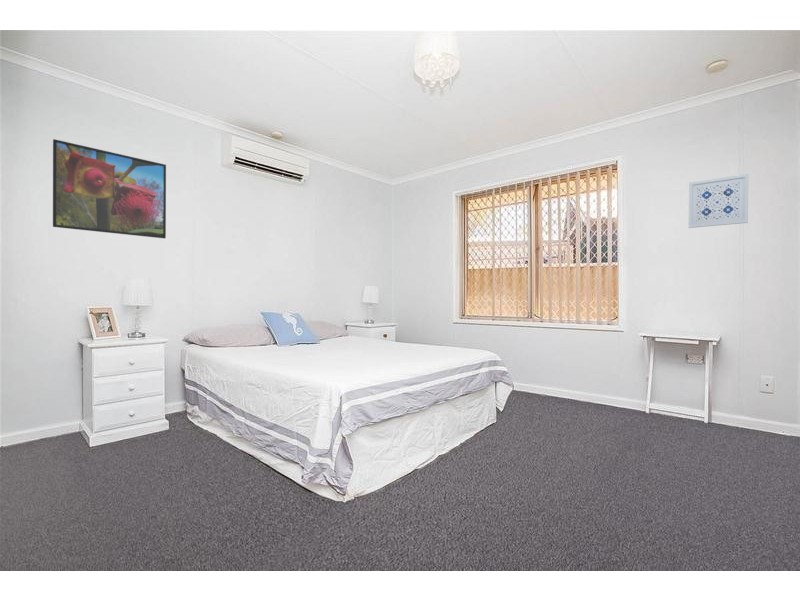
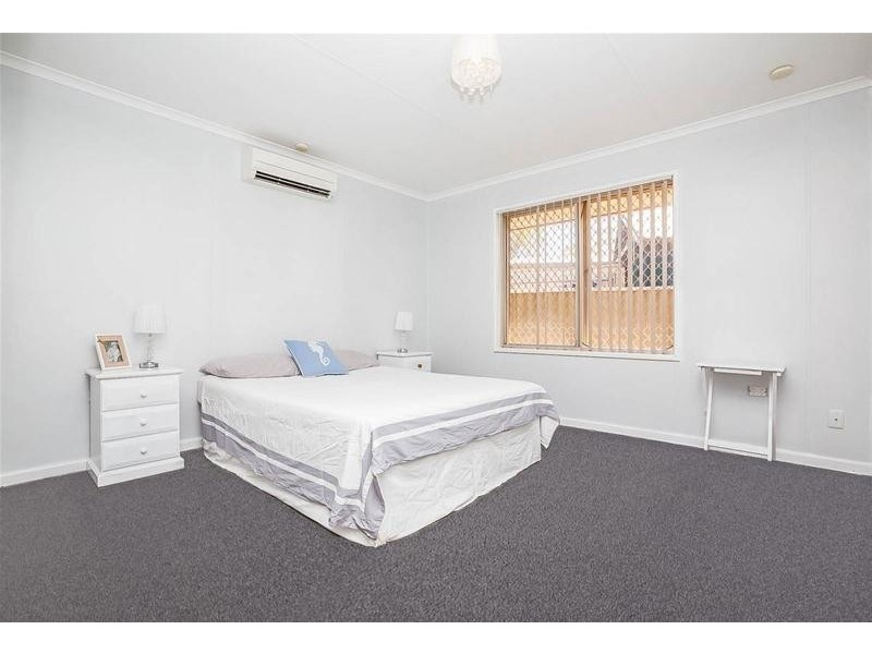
- wall art [688,173,749,229]
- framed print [52,138,167,239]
